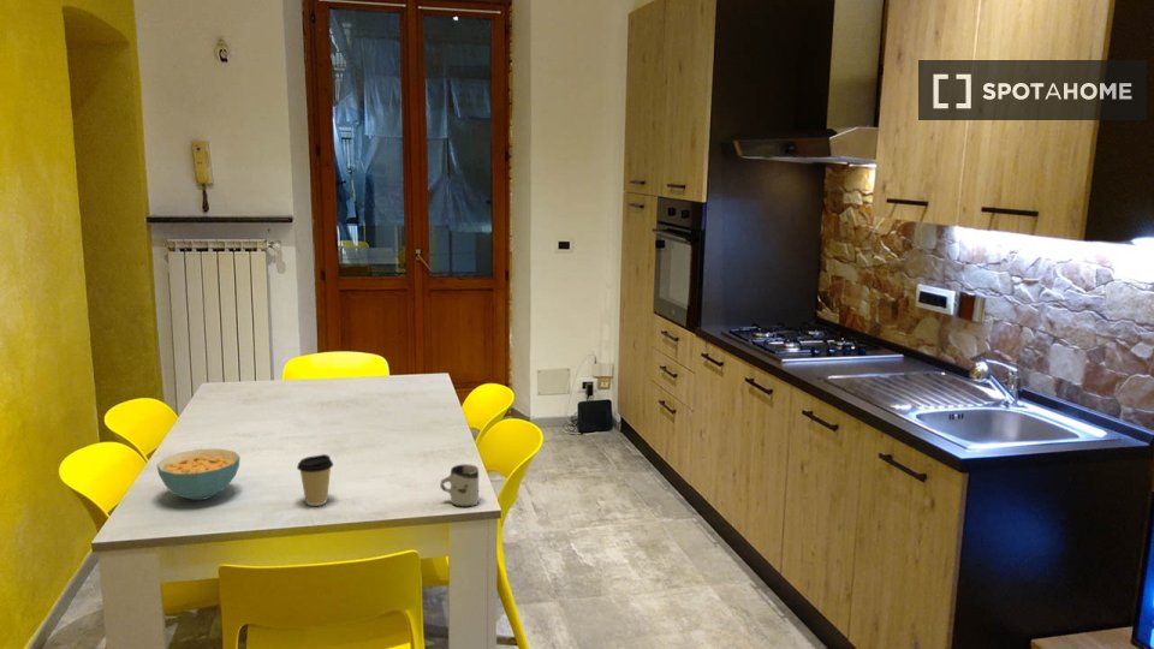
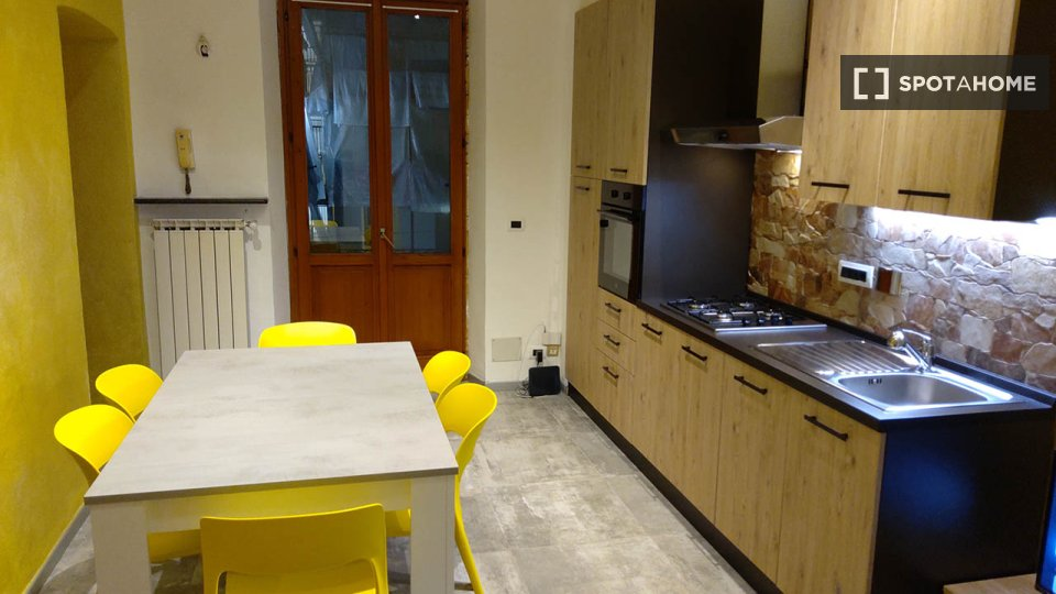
- coffee cup [296,453,334,507]
- cup [439,463,480,508]
- cereal bowl [155,448,242,501]
